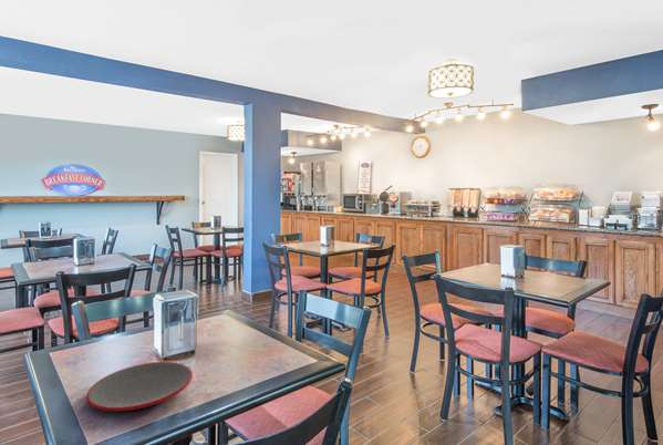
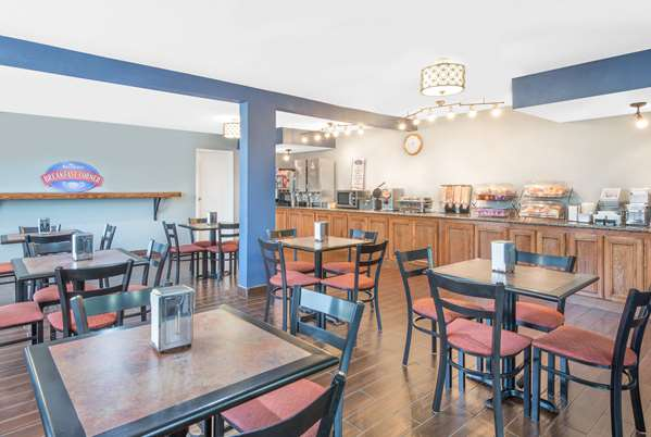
- plate [85,361,194,412]
